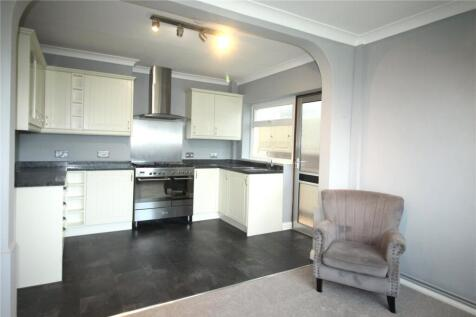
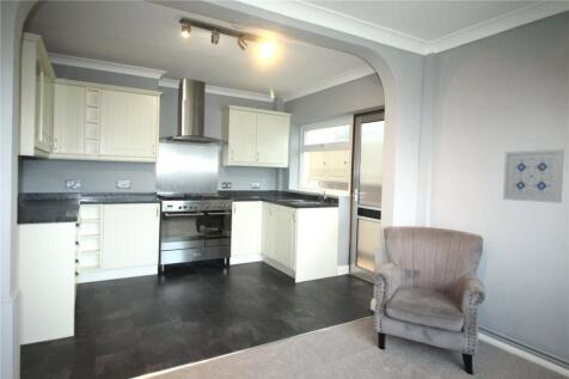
+ wall art [502,148,565,204]
